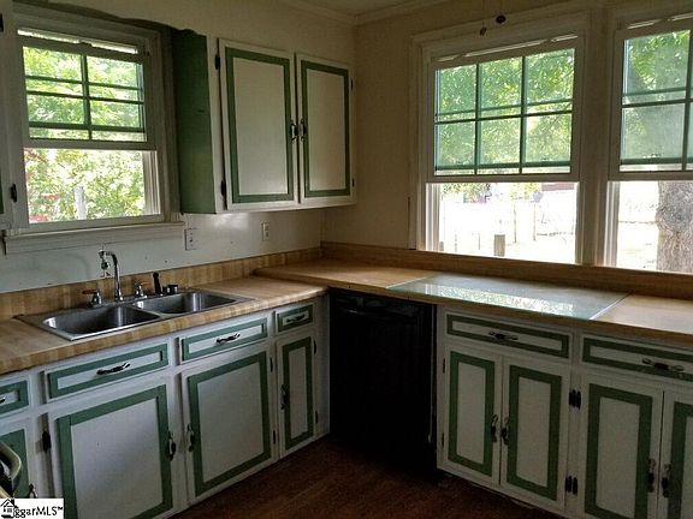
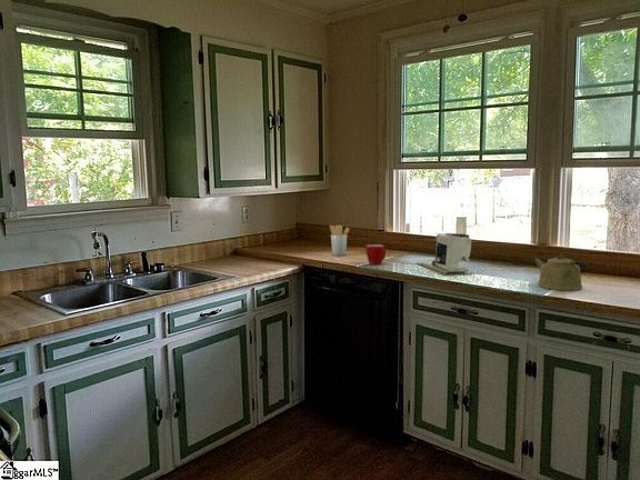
+ kettle [533,253,590,291]
+ coffee maker [416,232,476,276]
+ mug [364,243,387,266]
+ utensil holder [329,224,351,257]
